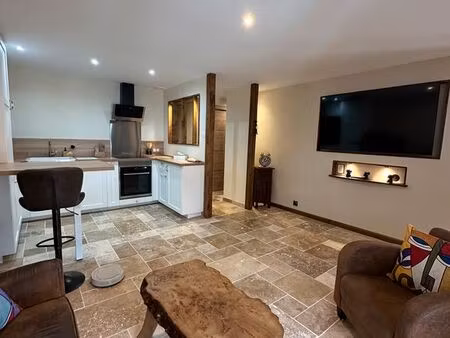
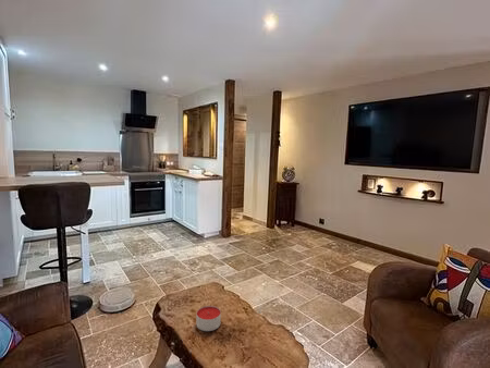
+ candle [195,305,222,332]
